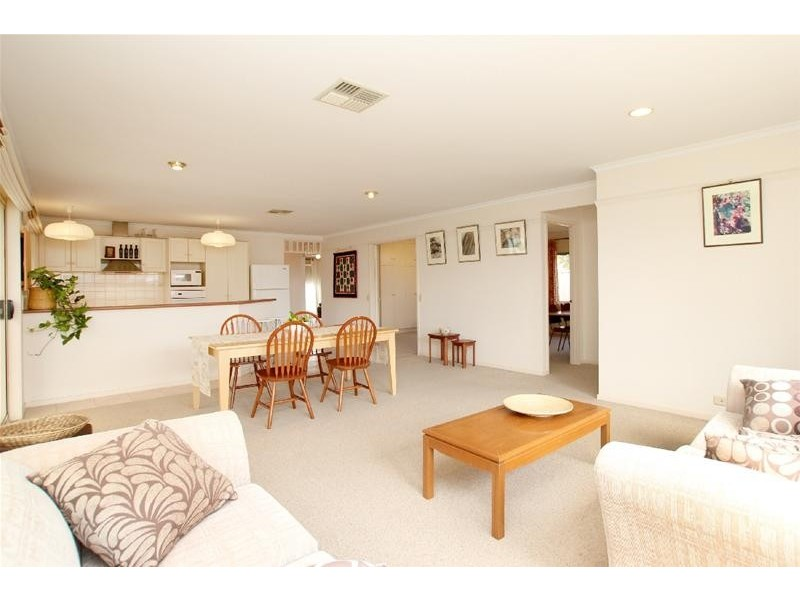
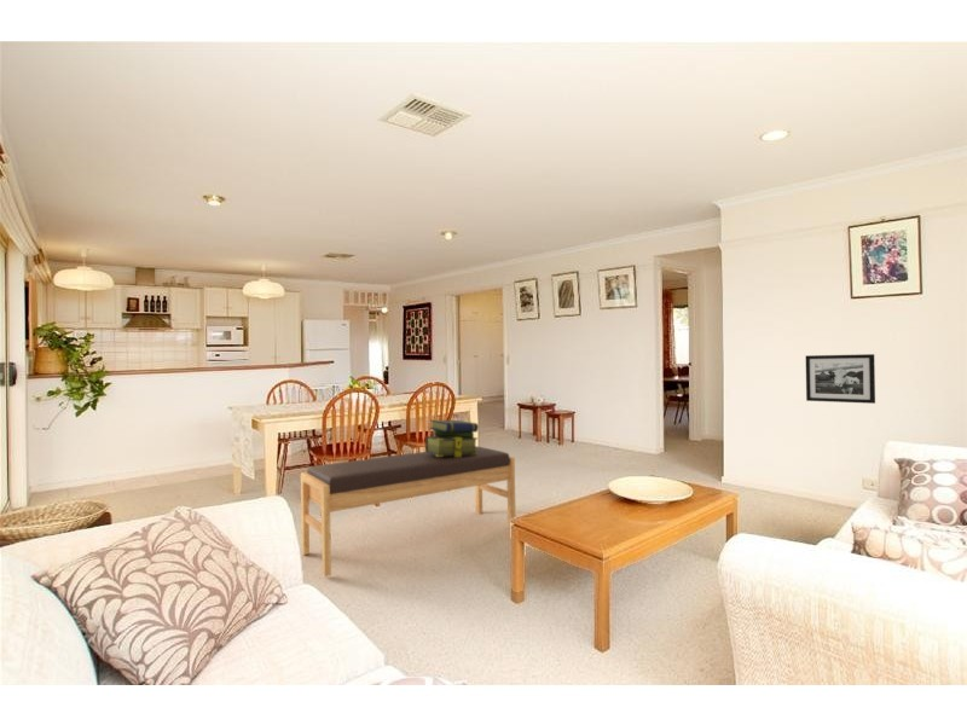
+ stack of books [424,419,480,457]
+ bench [300,445,517,578]
+ picture frame [805,353,876,405]
